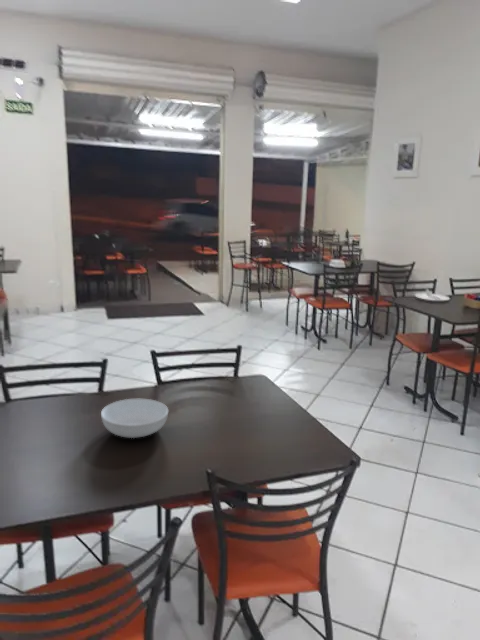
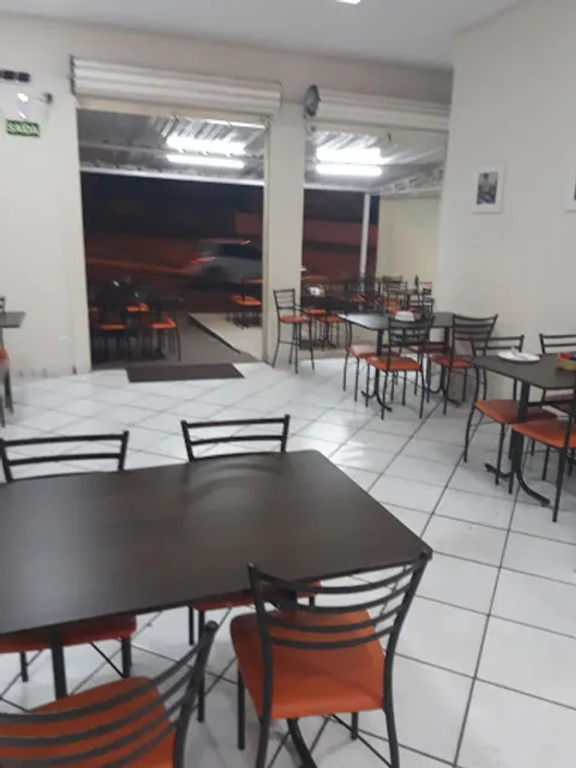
- serving bowl [100,398,169,439]
